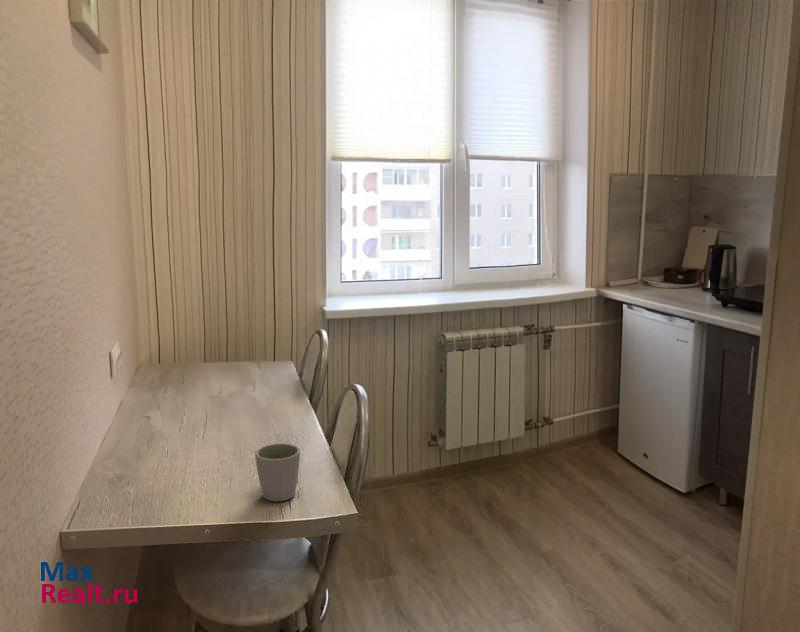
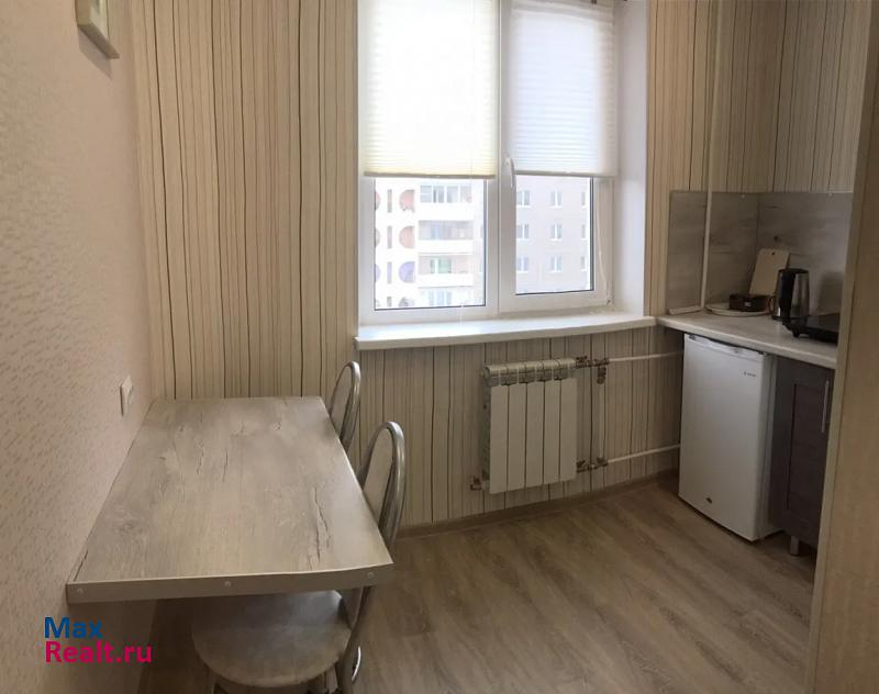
- mug [254,442,301,502]
